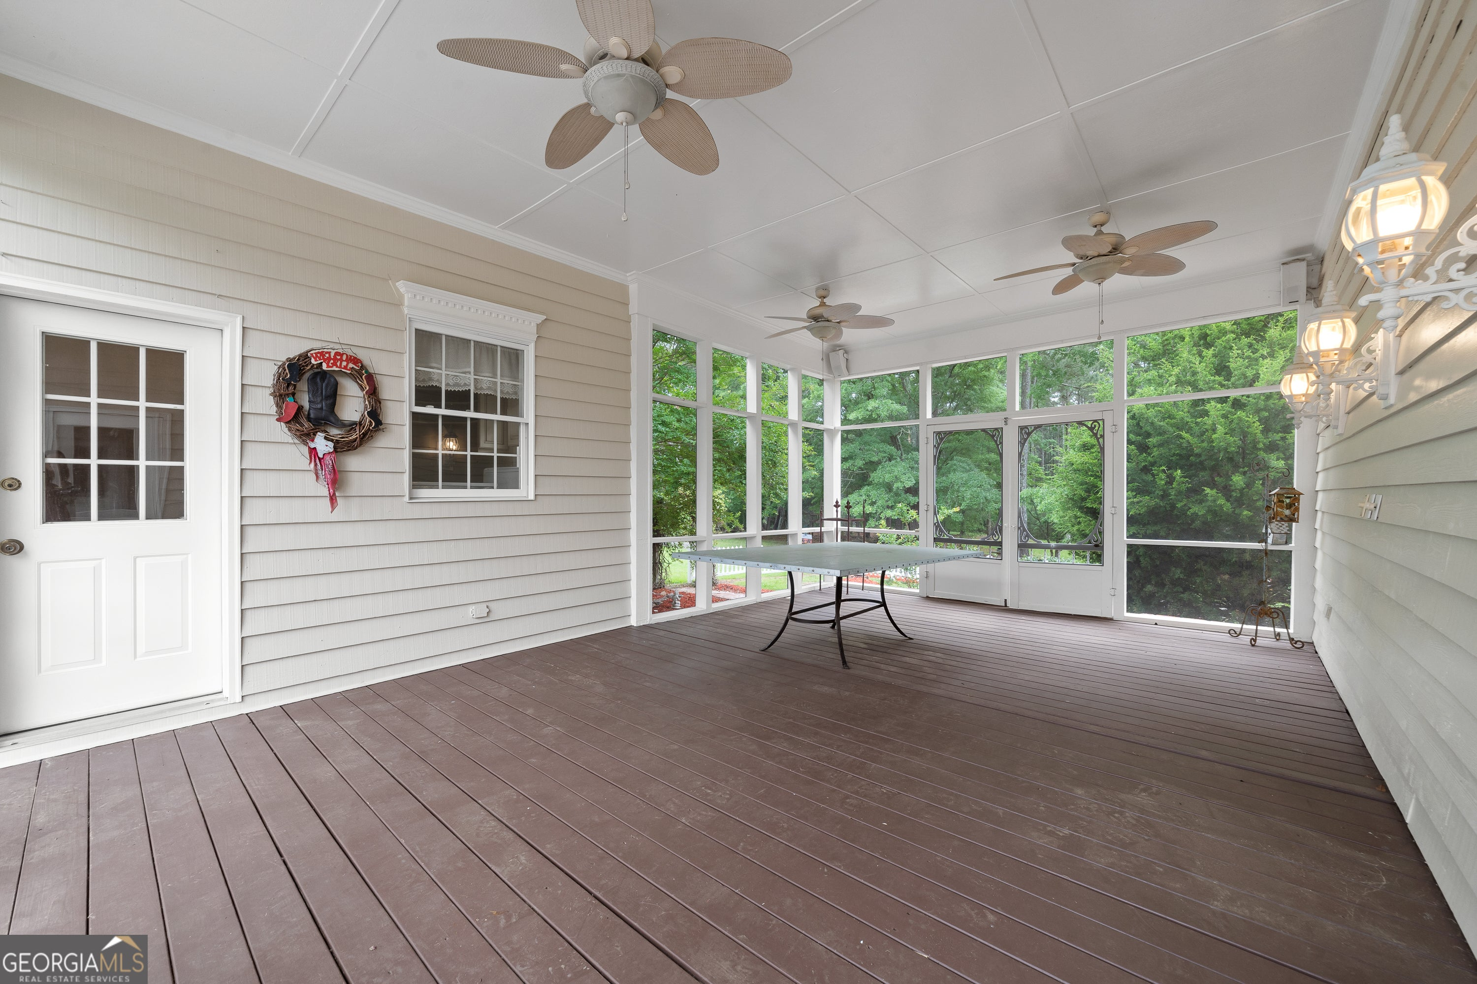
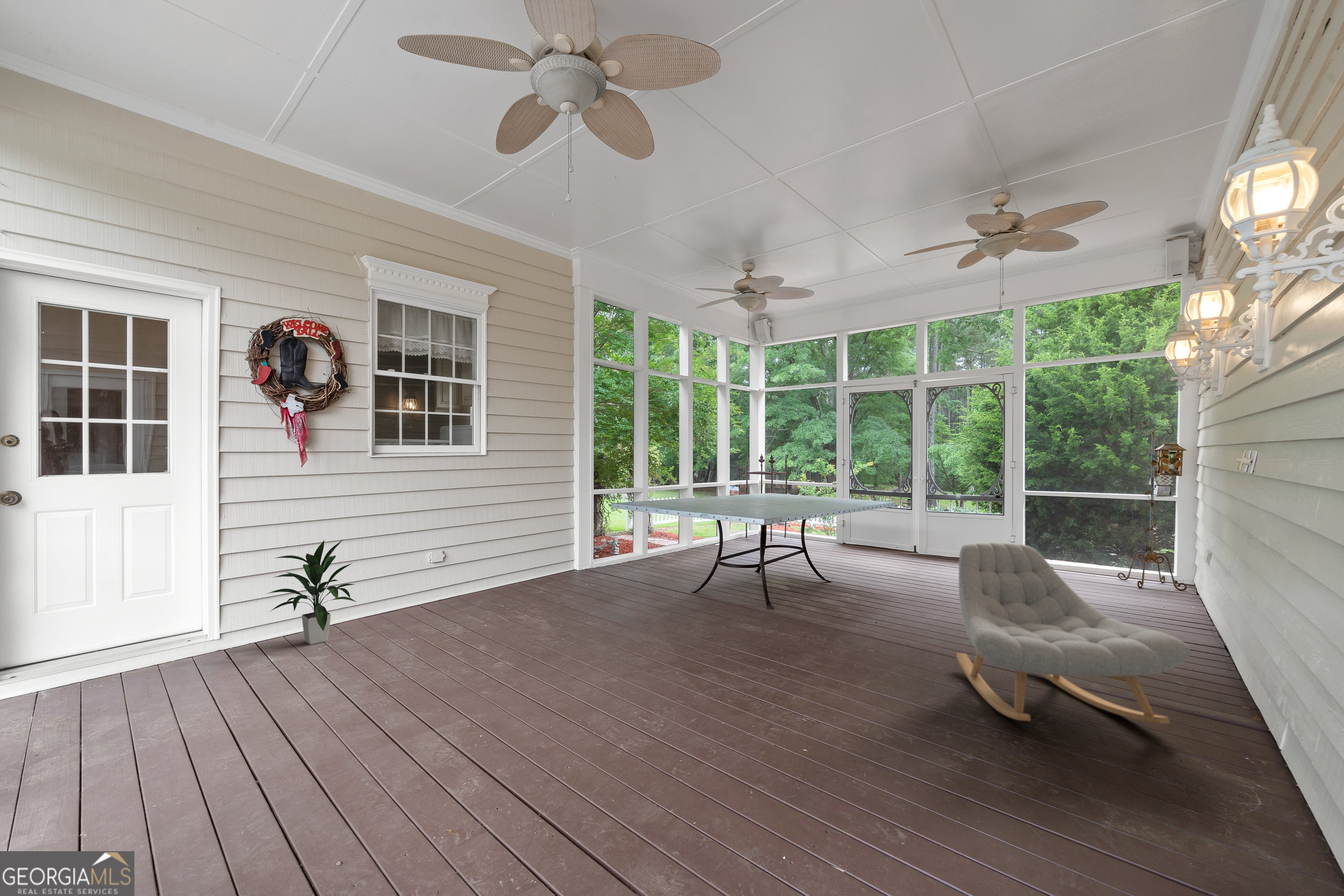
+ rocking chair [956,542,1191,724]
+ indoor plant [266,538,358,645]
